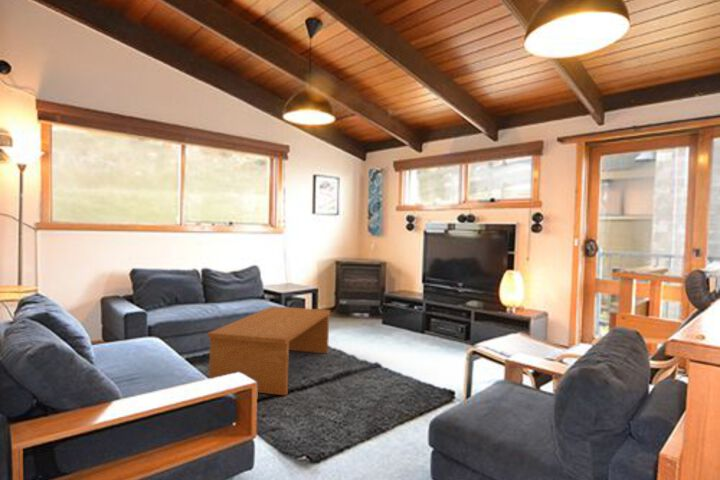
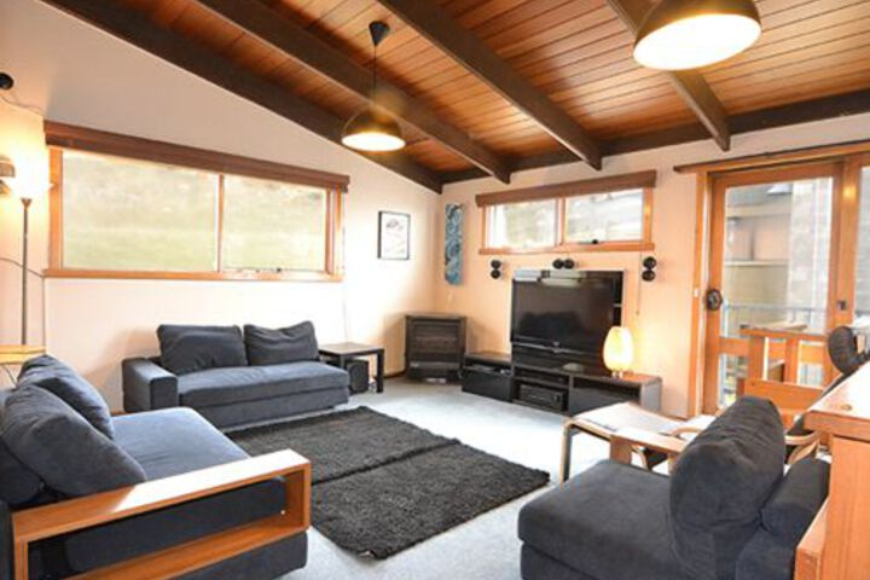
- coffee table [206,305,331,396]
